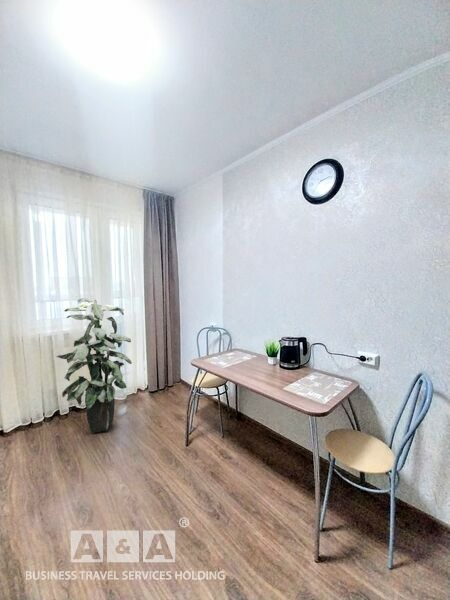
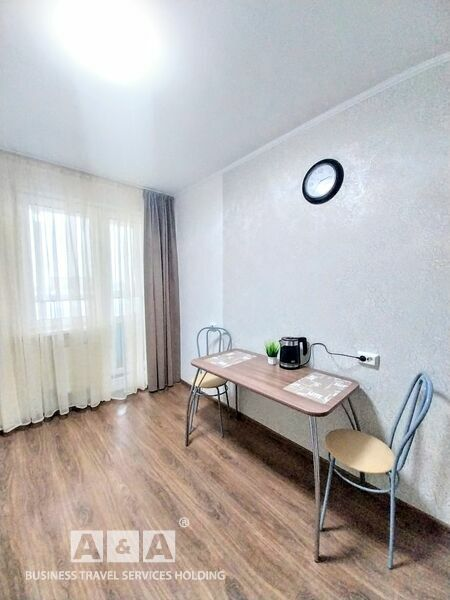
- indoor plant [56,297,133,434]
